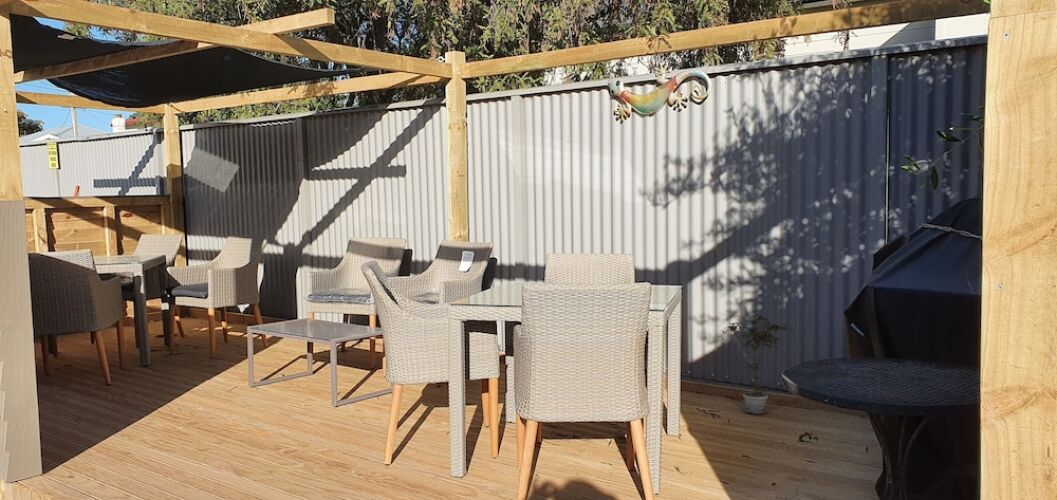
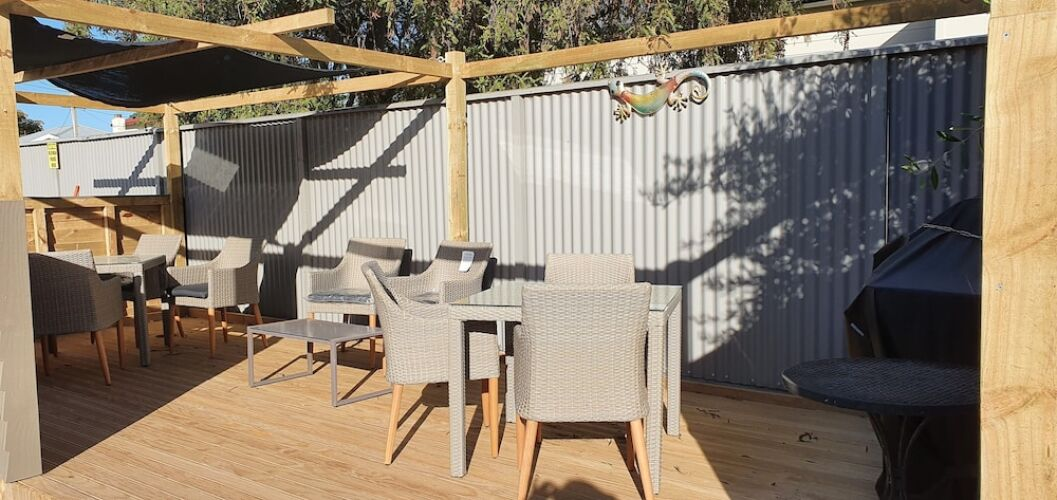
- potted plant [724,310,795,415]
